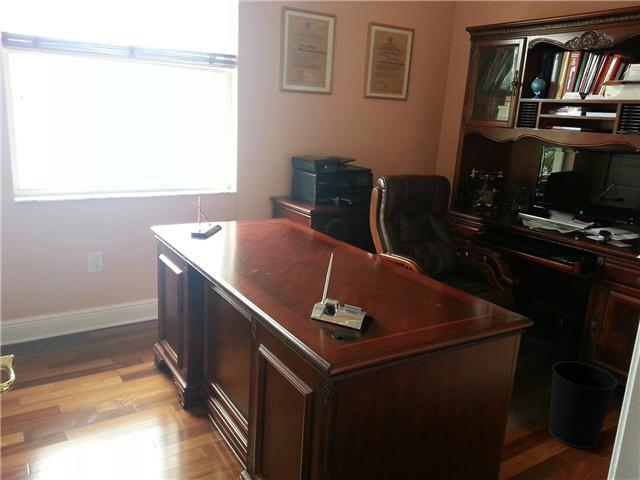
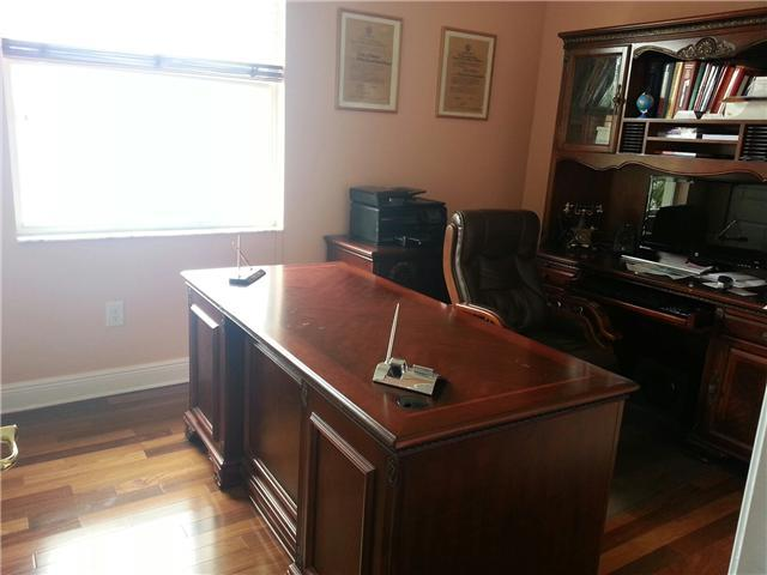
- wastebasket [548,360,619,449]
